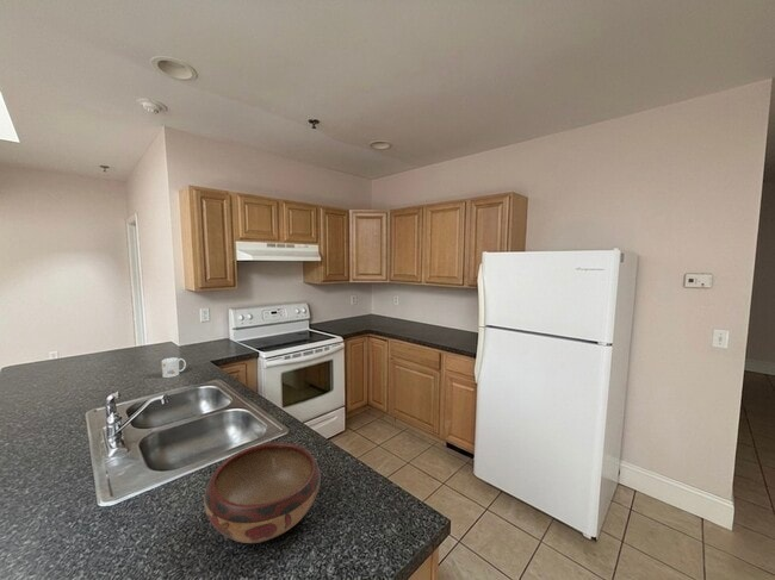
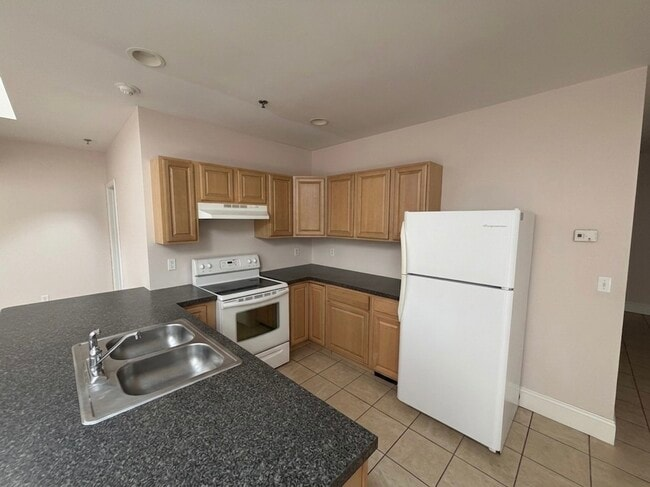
- decorative bowl [203,442,322,544]
- mug [161,356,187,379]
